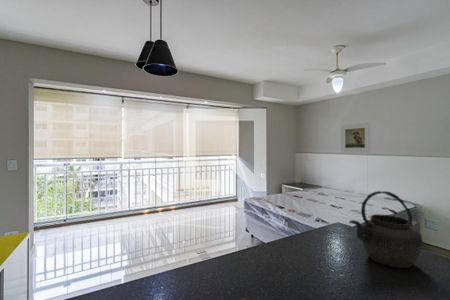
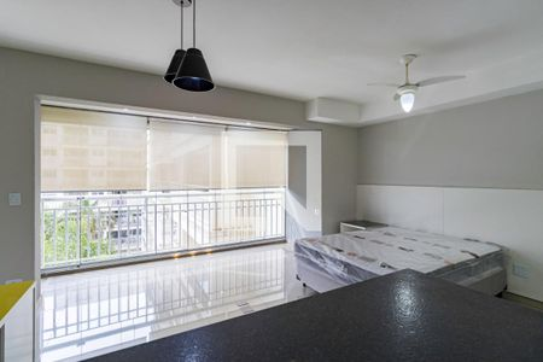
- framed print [340,122,371,154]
- kettle [348,190,424,269]
